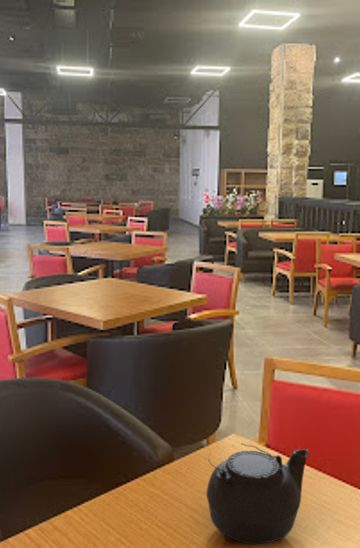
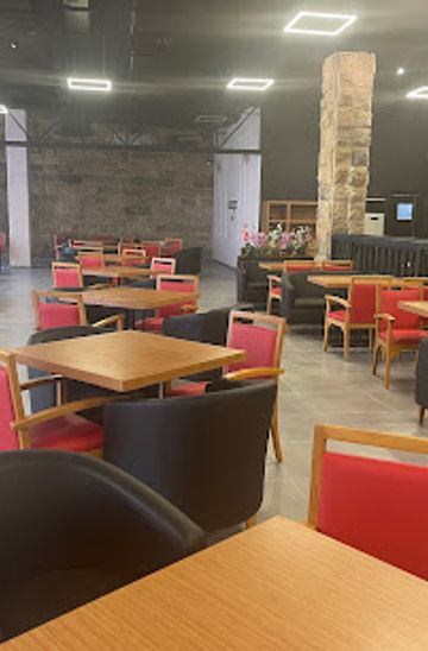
- teapot [205,443,310,546]
